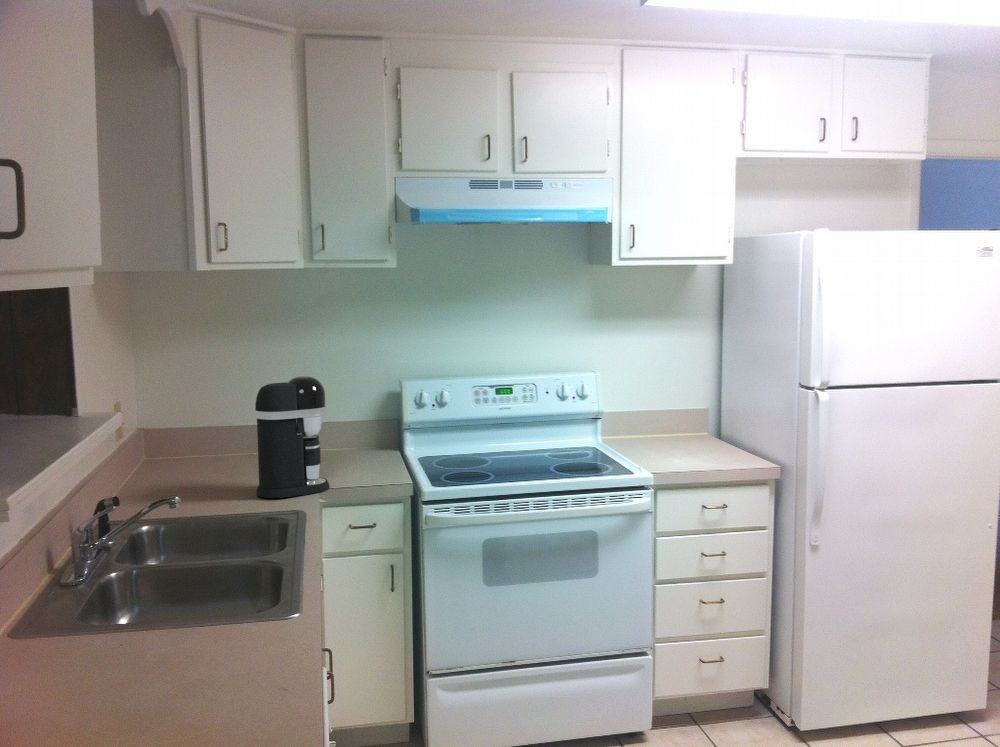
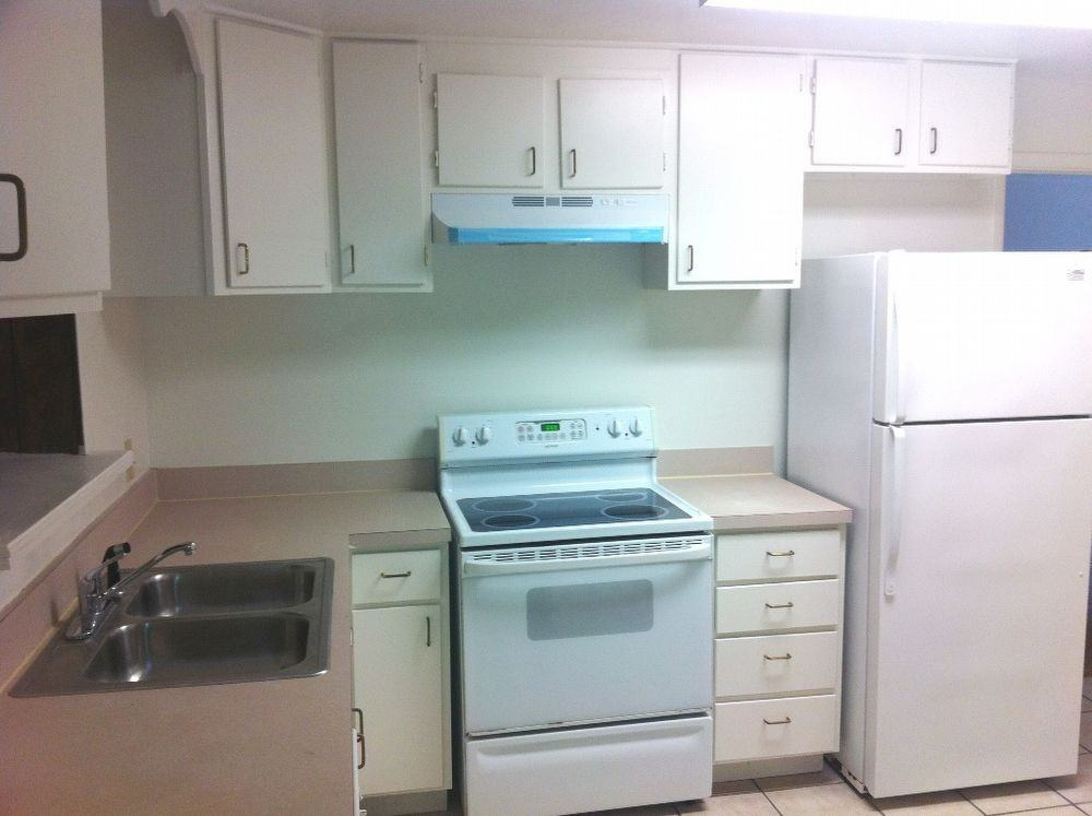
- coffee maker [254,375,330,499]
